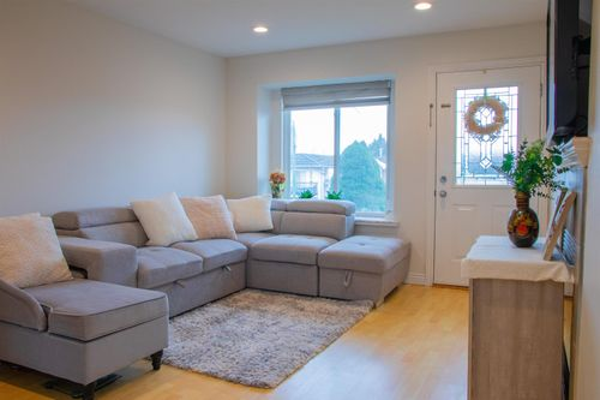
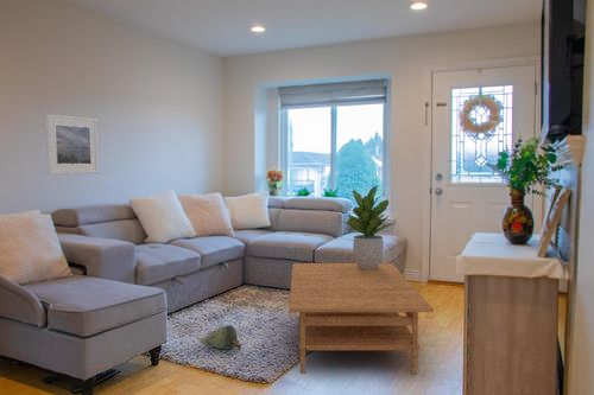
+ plush toy [195,324,242,351]
+ coffee table [287,262,435,375]
+ potted plant [342,185,397,270]
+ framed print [44,113,100,176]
